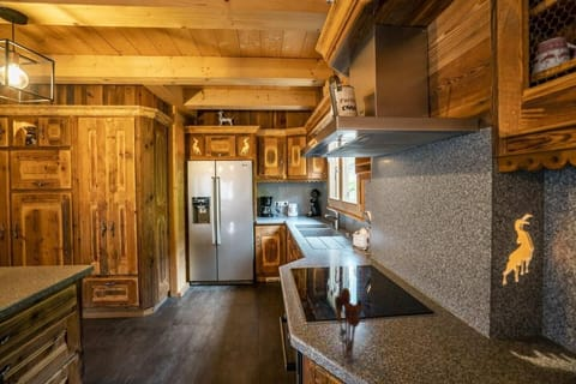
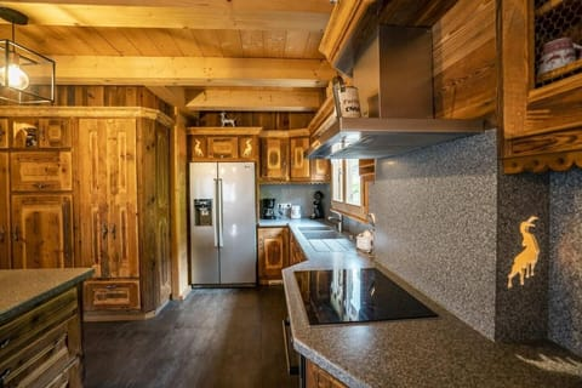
- utensil holder [334,287,365,361]
